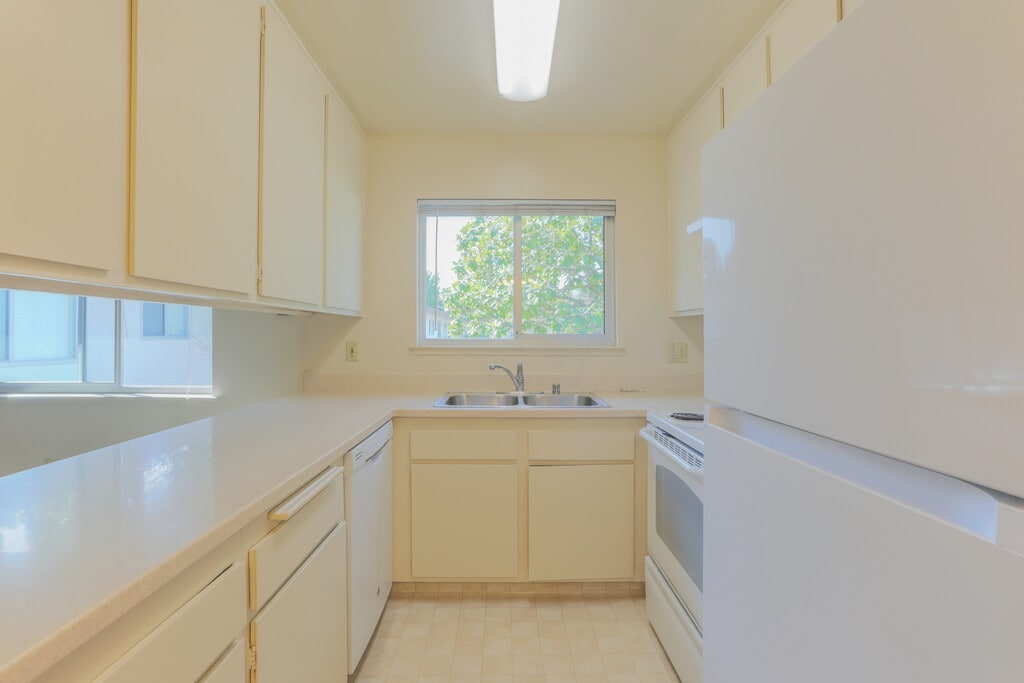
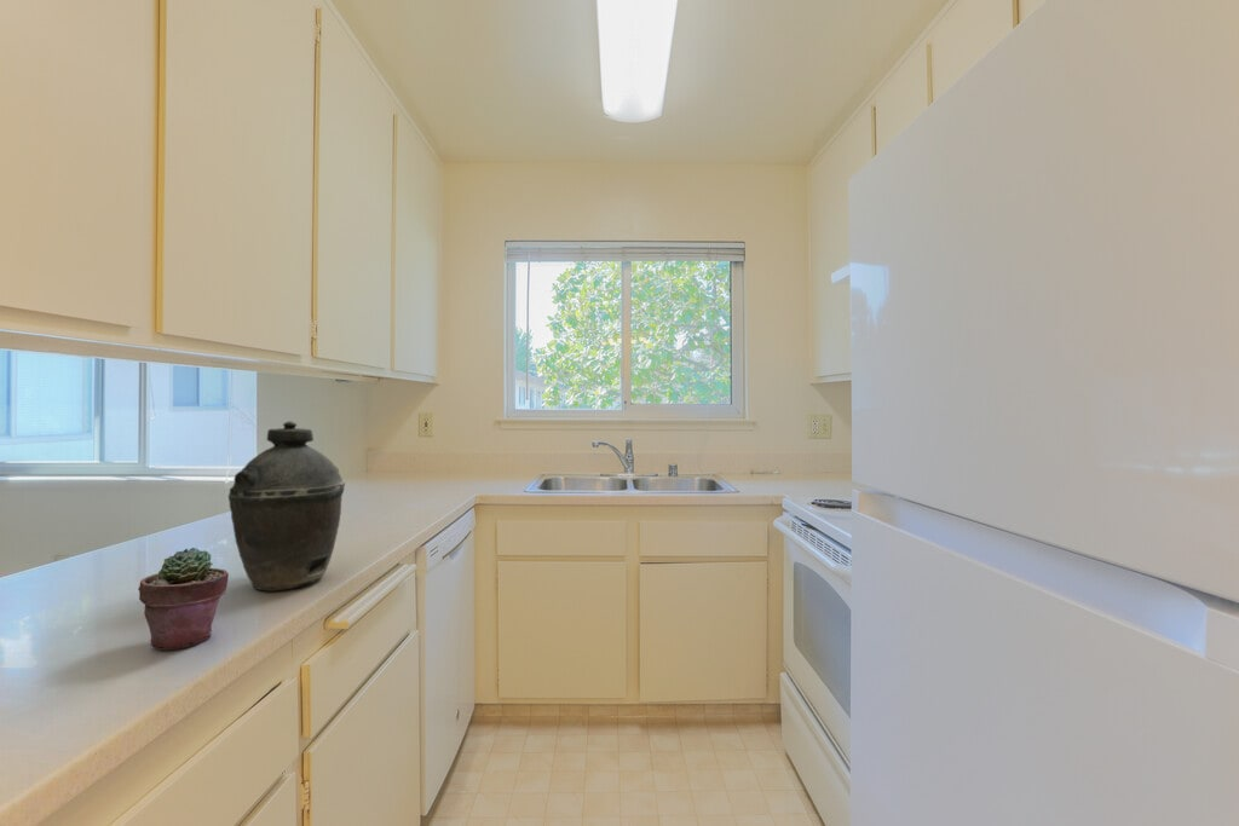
+ potted succulent [137,547,230,652]
+ kettle [227,420,346,593]
